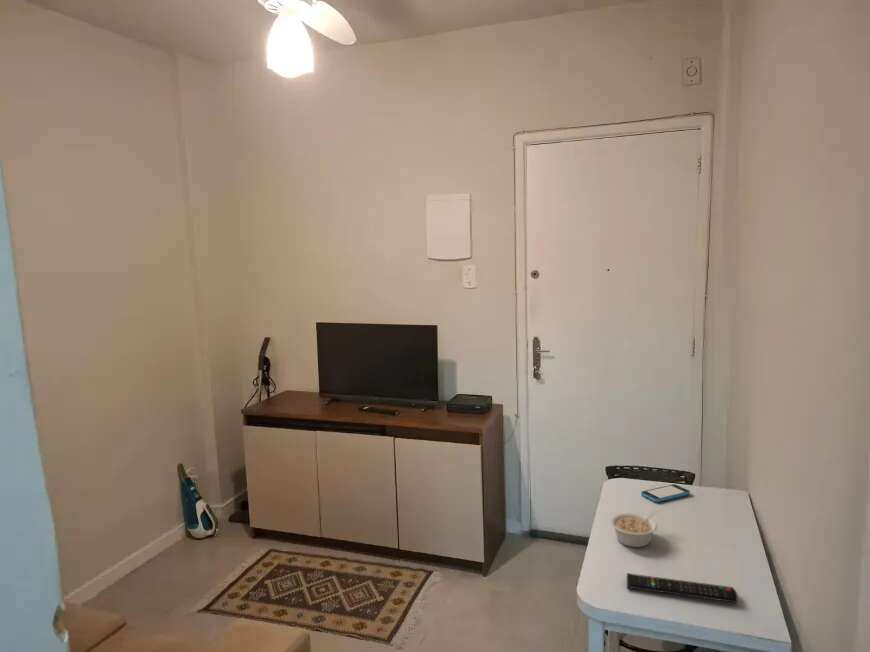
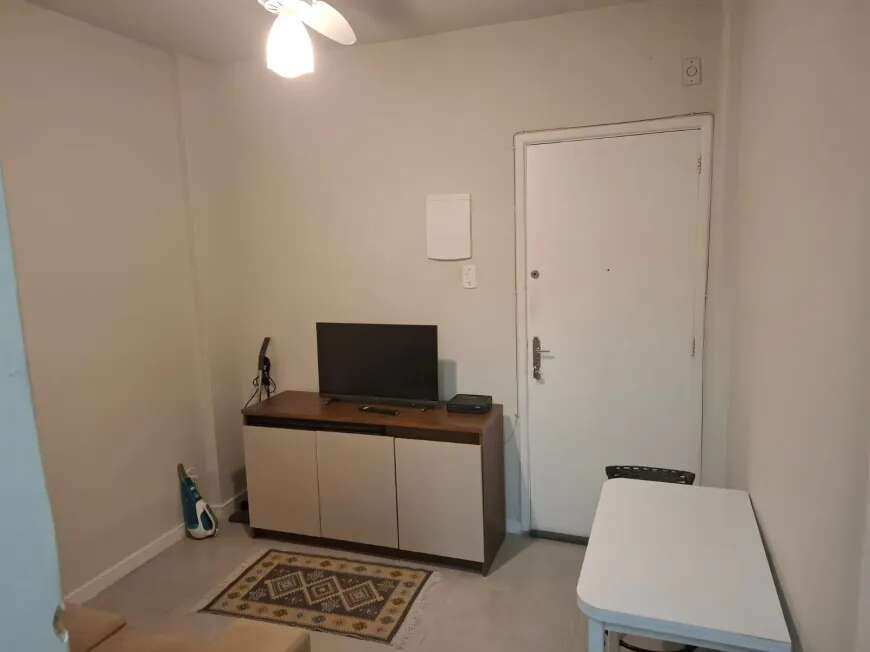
- remote control [626,572,739,604]
- smartphone [640,483,691,503]
- legume [609,510,658,548]
